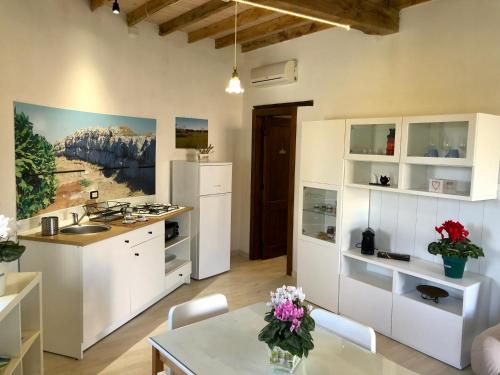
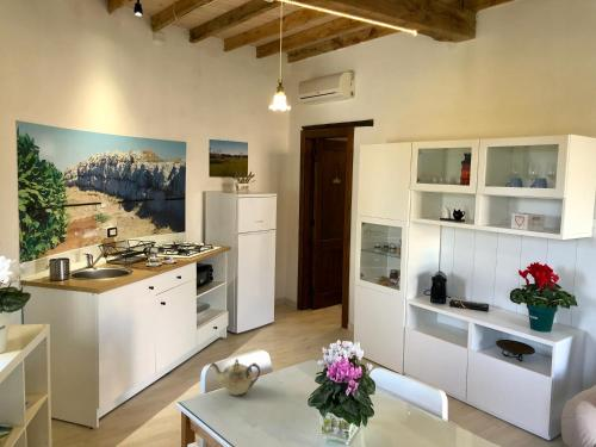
+ teapot [209,358,261,396]
